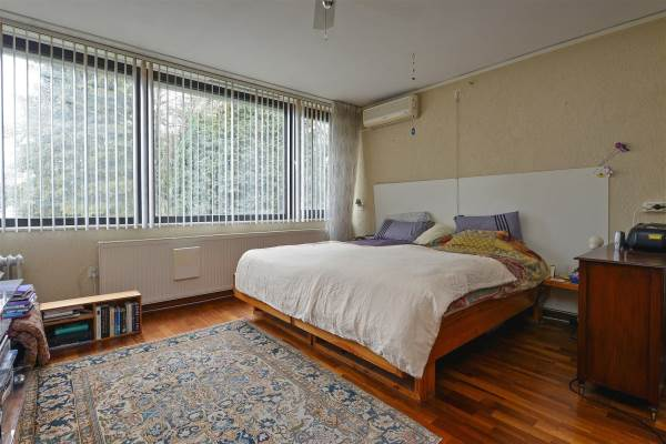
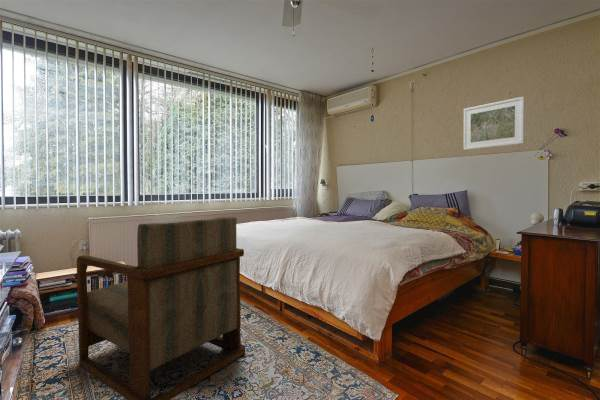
+ armchair [76,216,246,400]
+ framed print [462,96,525,151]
